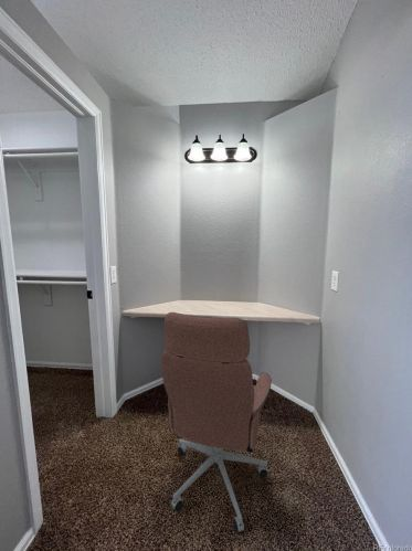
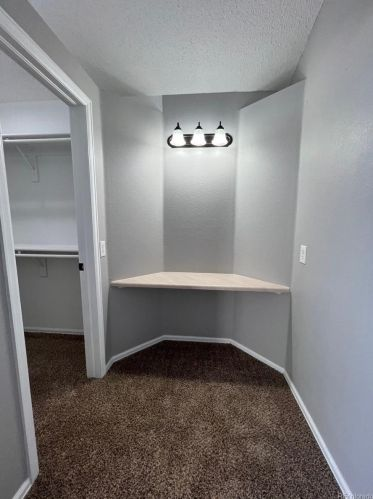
- office chair [160,311,273,533]
